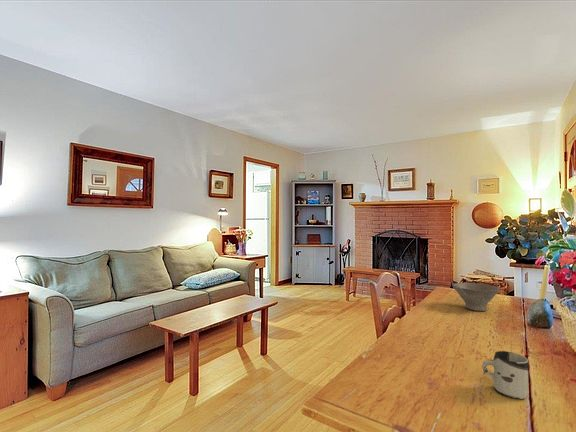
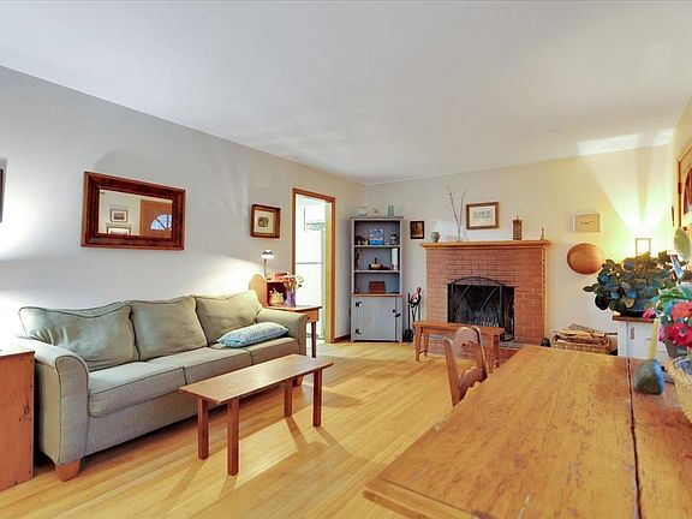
- cup [481,350,529,400]
- bowl [452,282,501,312]
